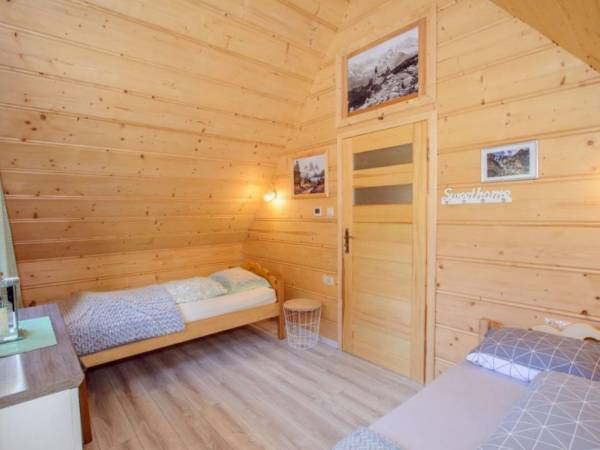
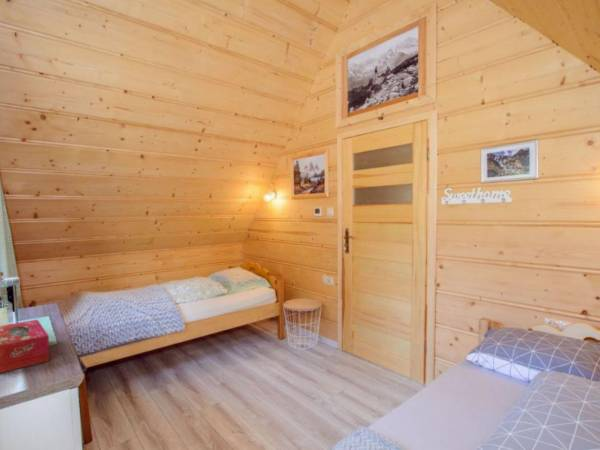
+ tissue box [0,318,50,374]
